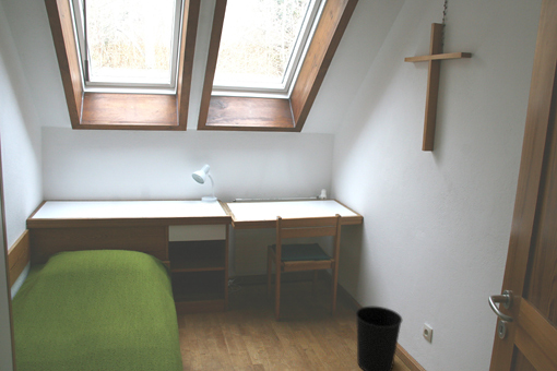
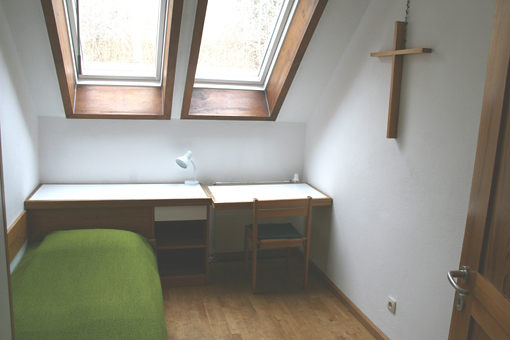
- wastebasket [355,306,403,371]
